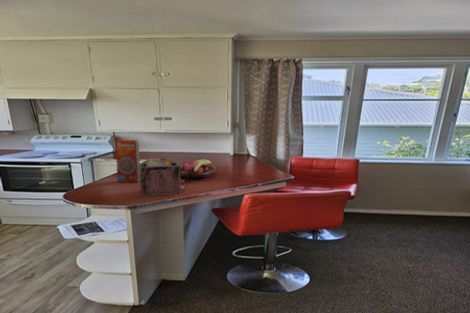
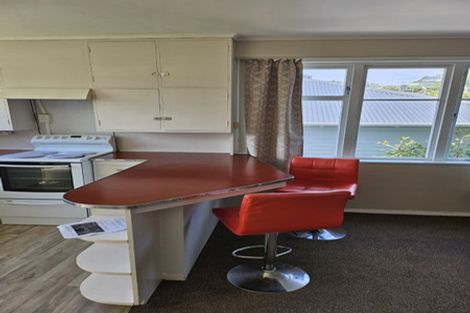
- fruit basket [180,159,216,180]
- toaster [139,157,185,197]
- macaroni box [114,139,141,183]
